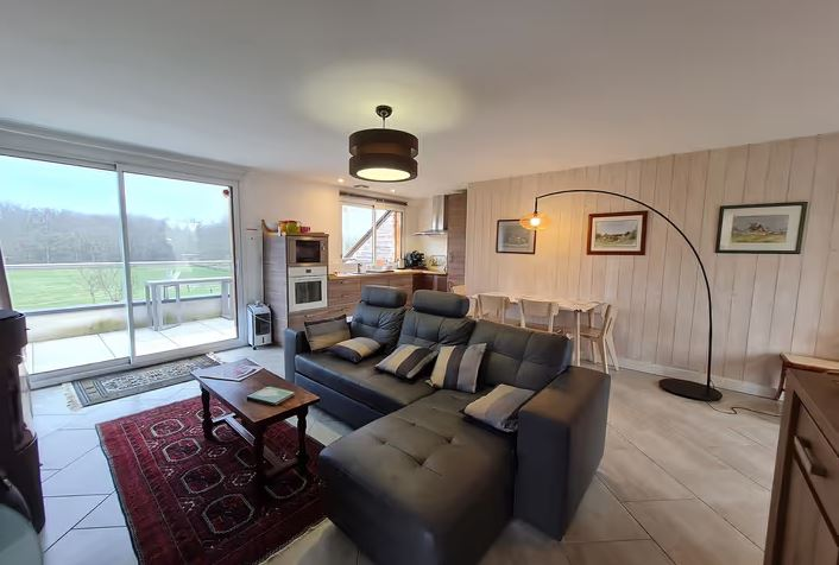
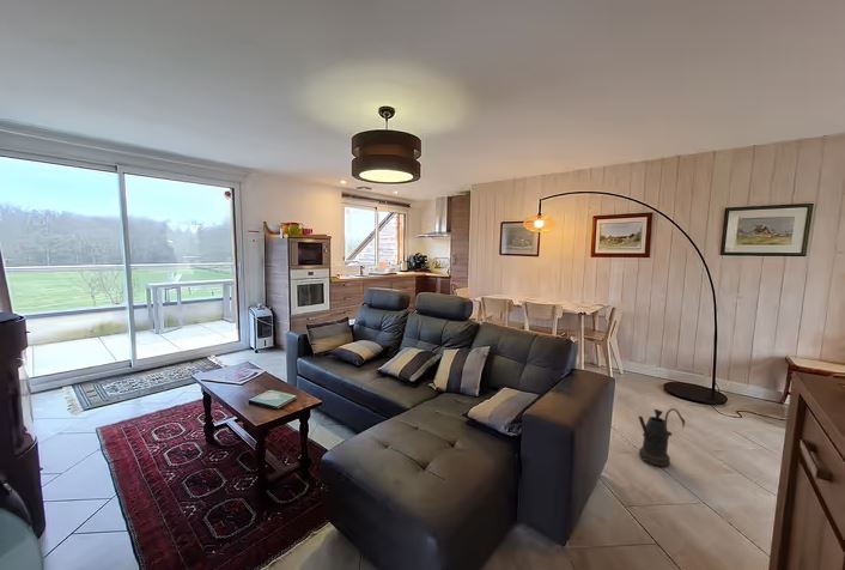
+ watering can [637,407,686,467]
